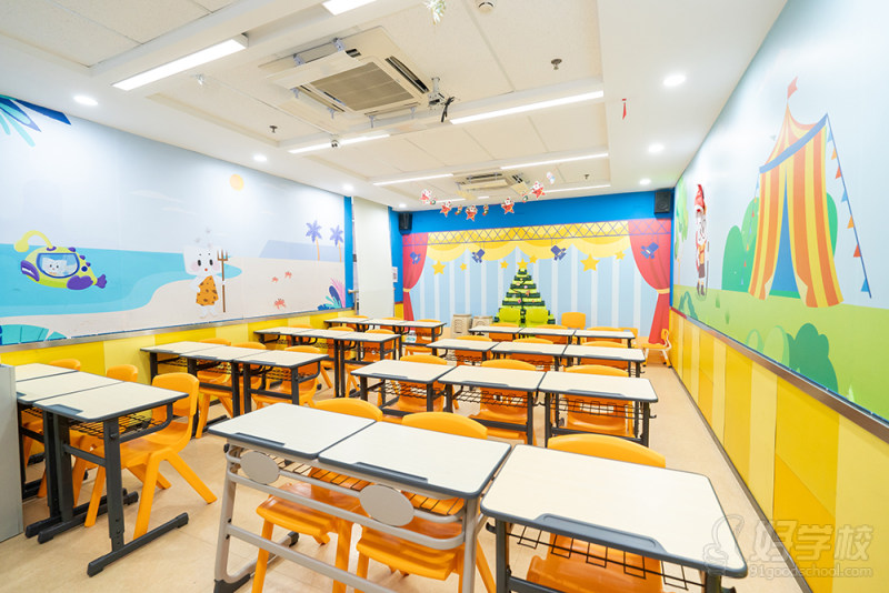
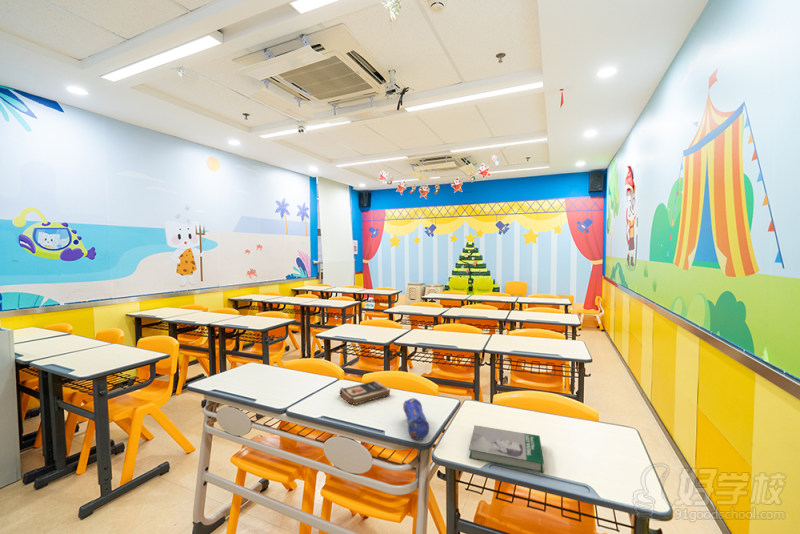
+ book [468,424,545,474]
+ pencil case [402,397,430,441]
+ book [339,380,391,406]
